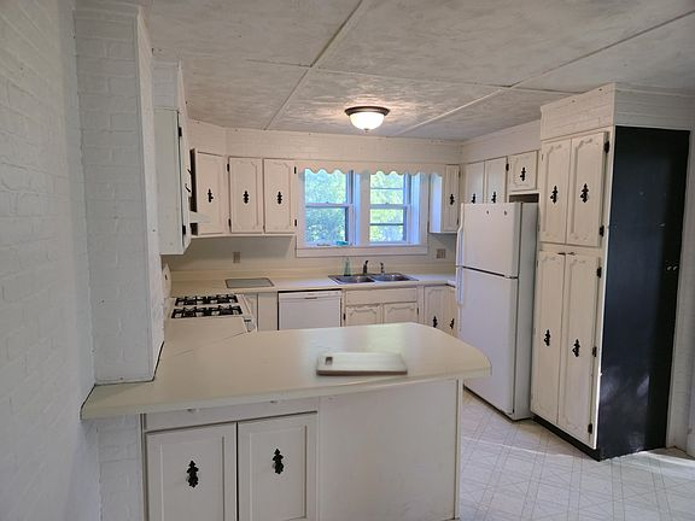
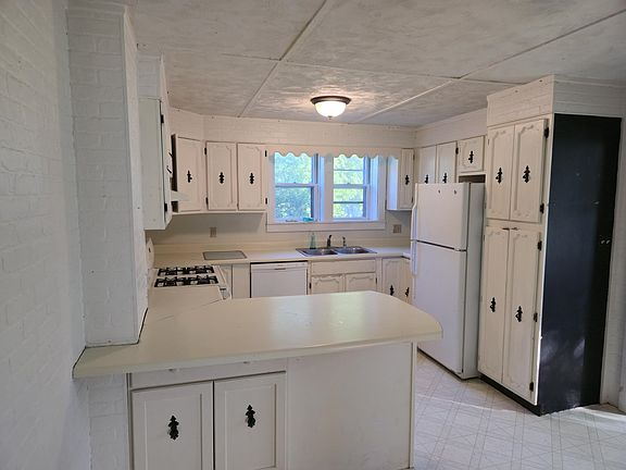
- cutting board [316,351,409,376]
